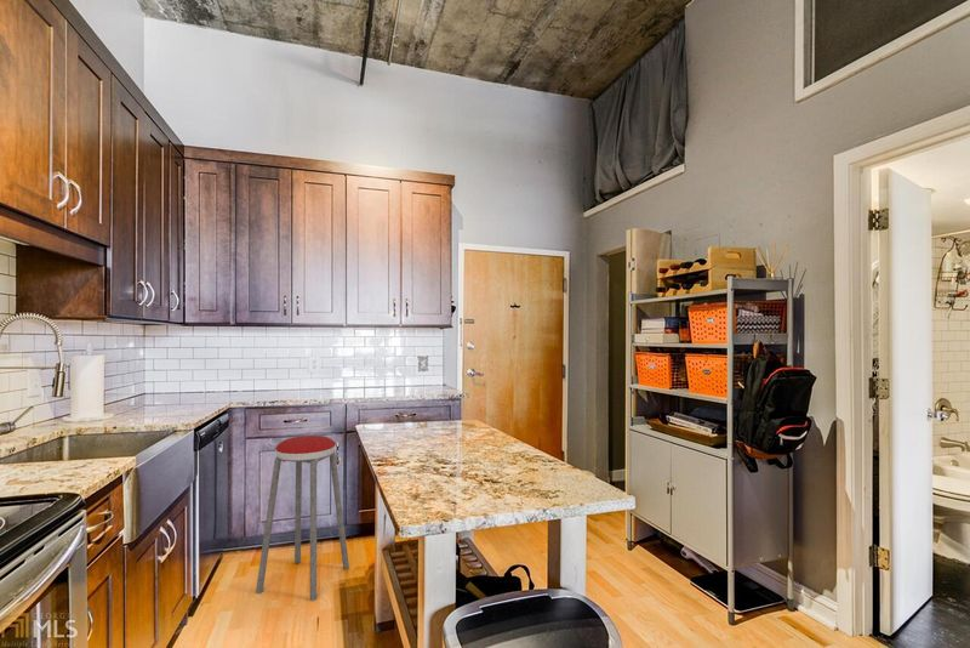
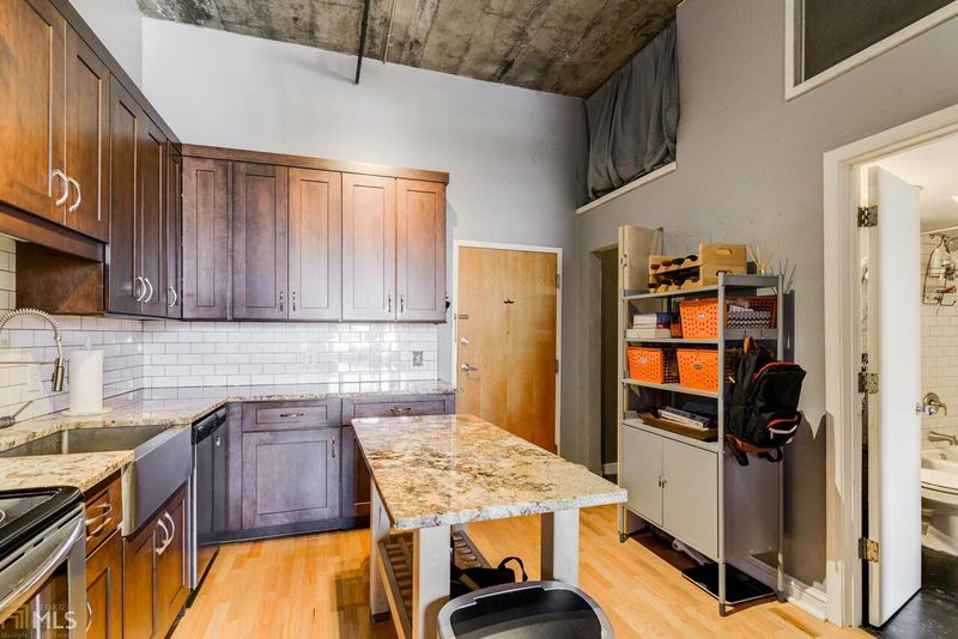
- music stool [255,434,350,602]
